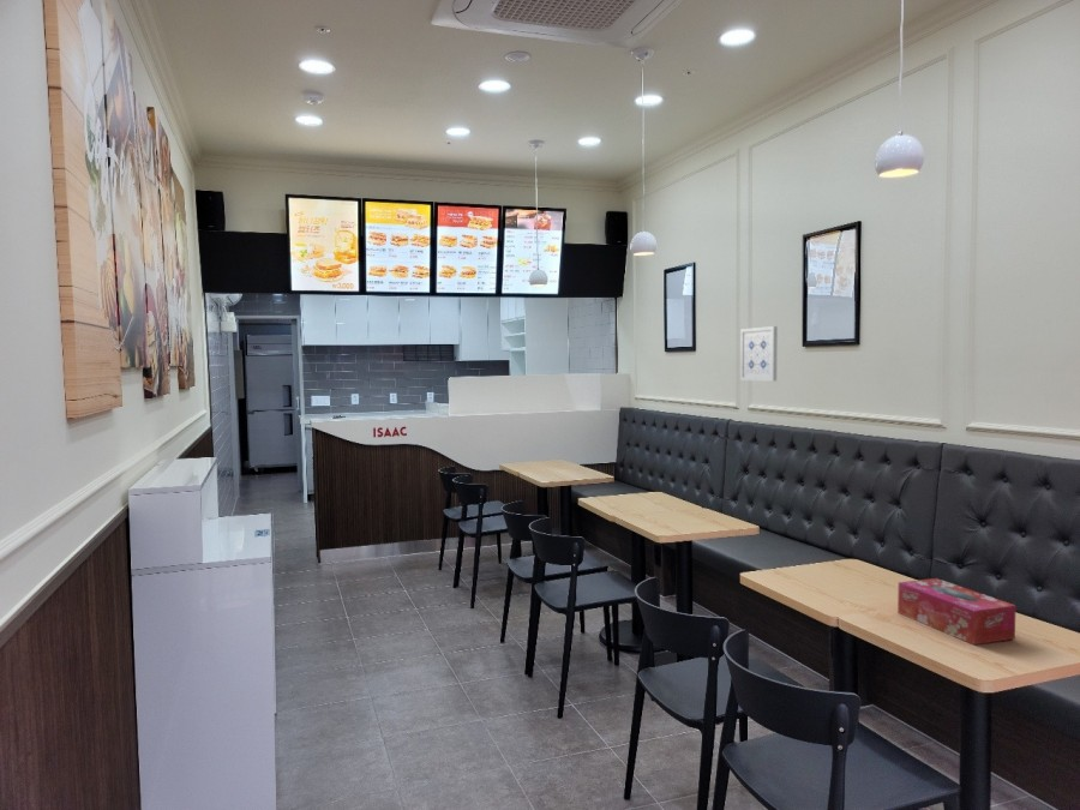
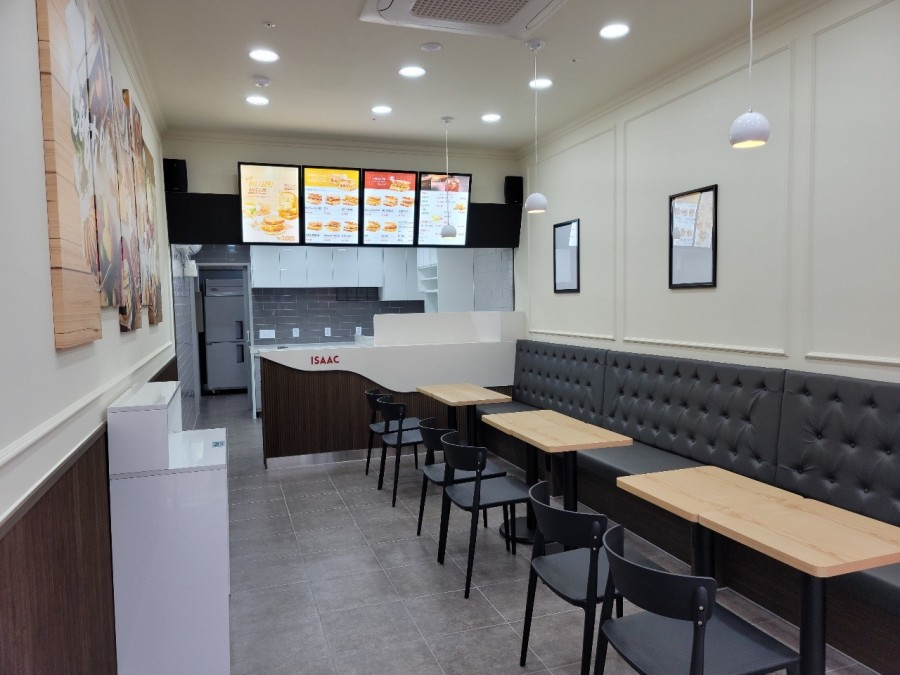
- tissue box [896,577,1018,646]
- wall art [739,325,779,383]
